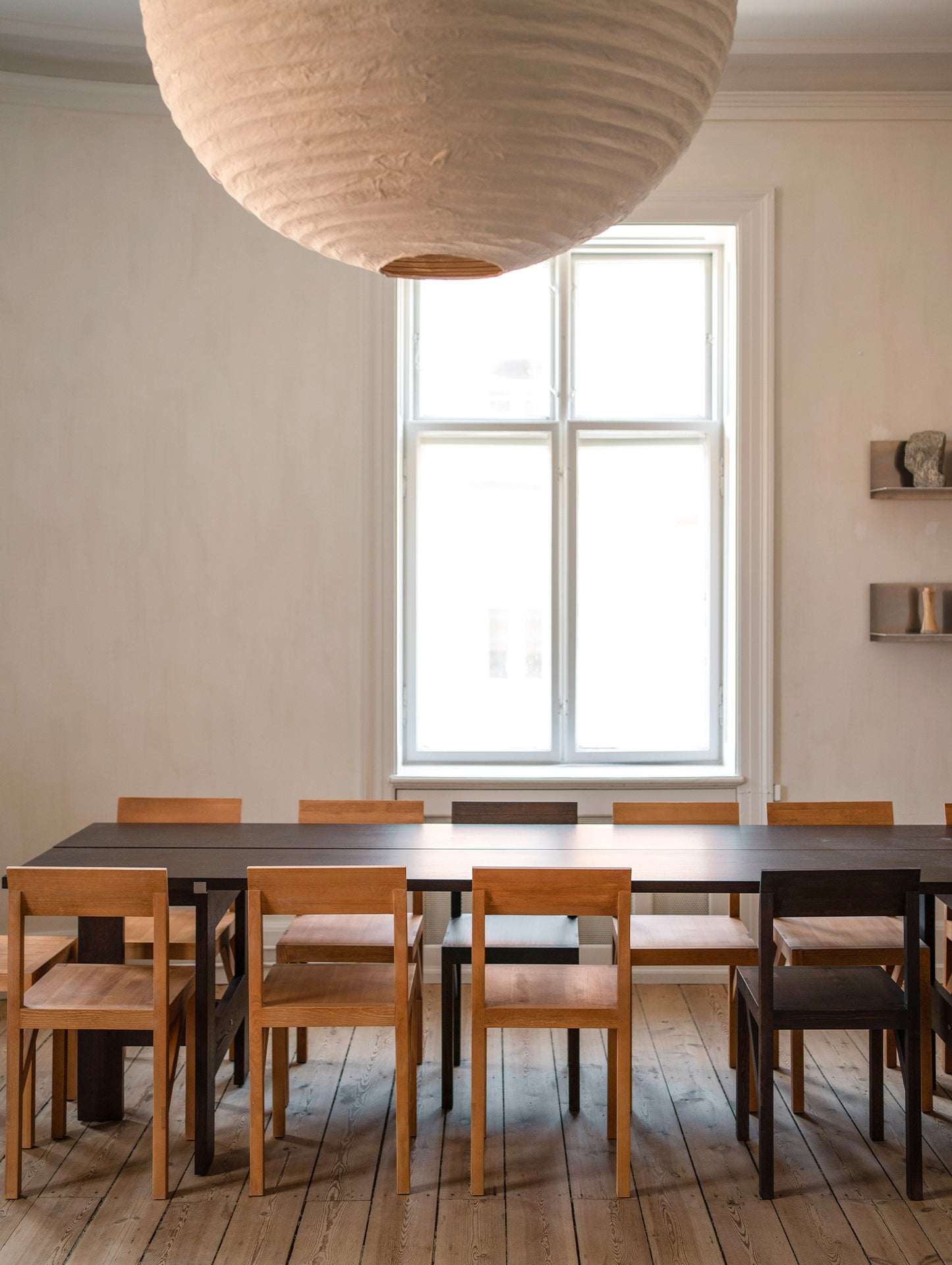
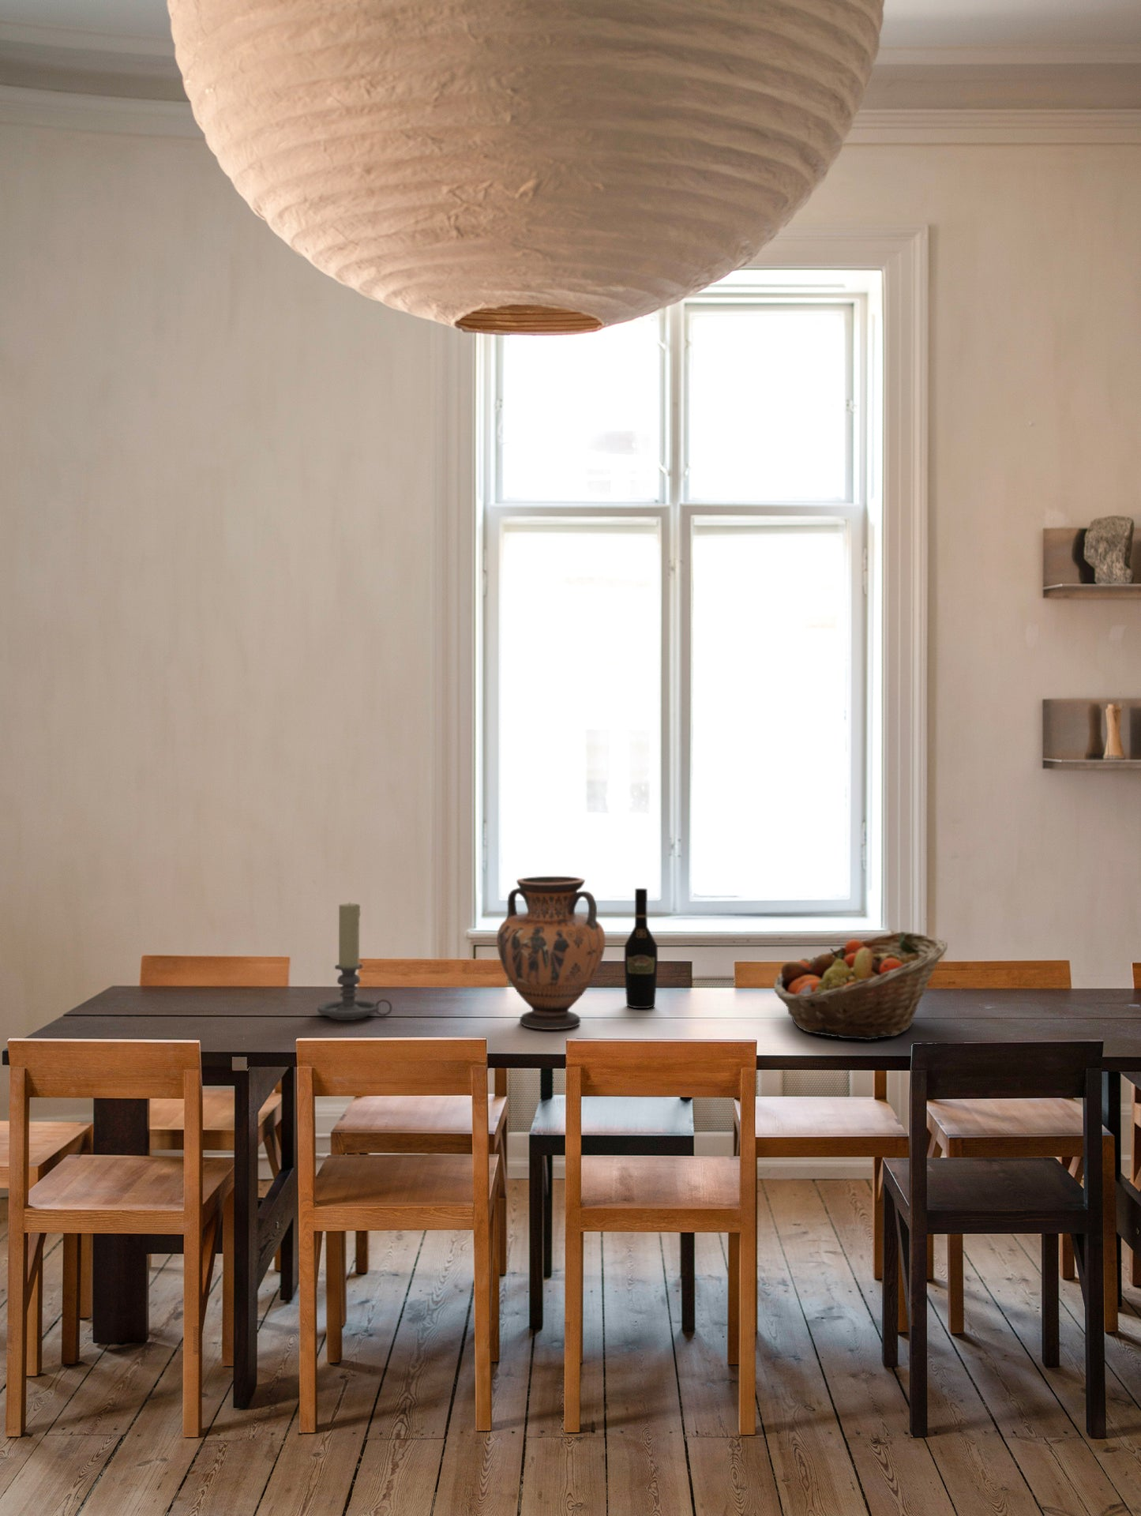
+ vase [496,876,606,1031]
+ wine bottle [623,888,658,1009]
+ candle holder [316,901,393,1021]
+ fruit basket [773,931,948,1040]
